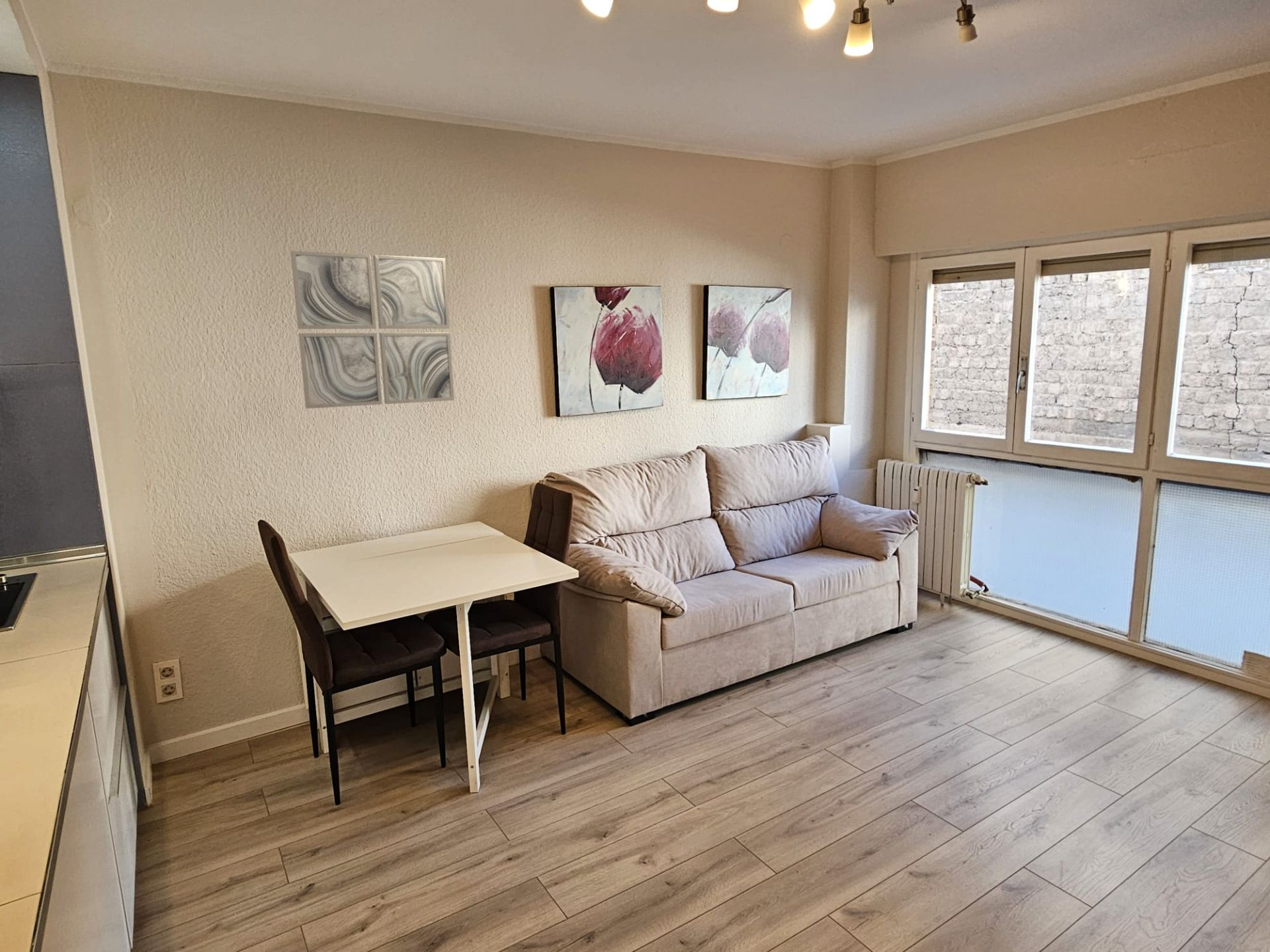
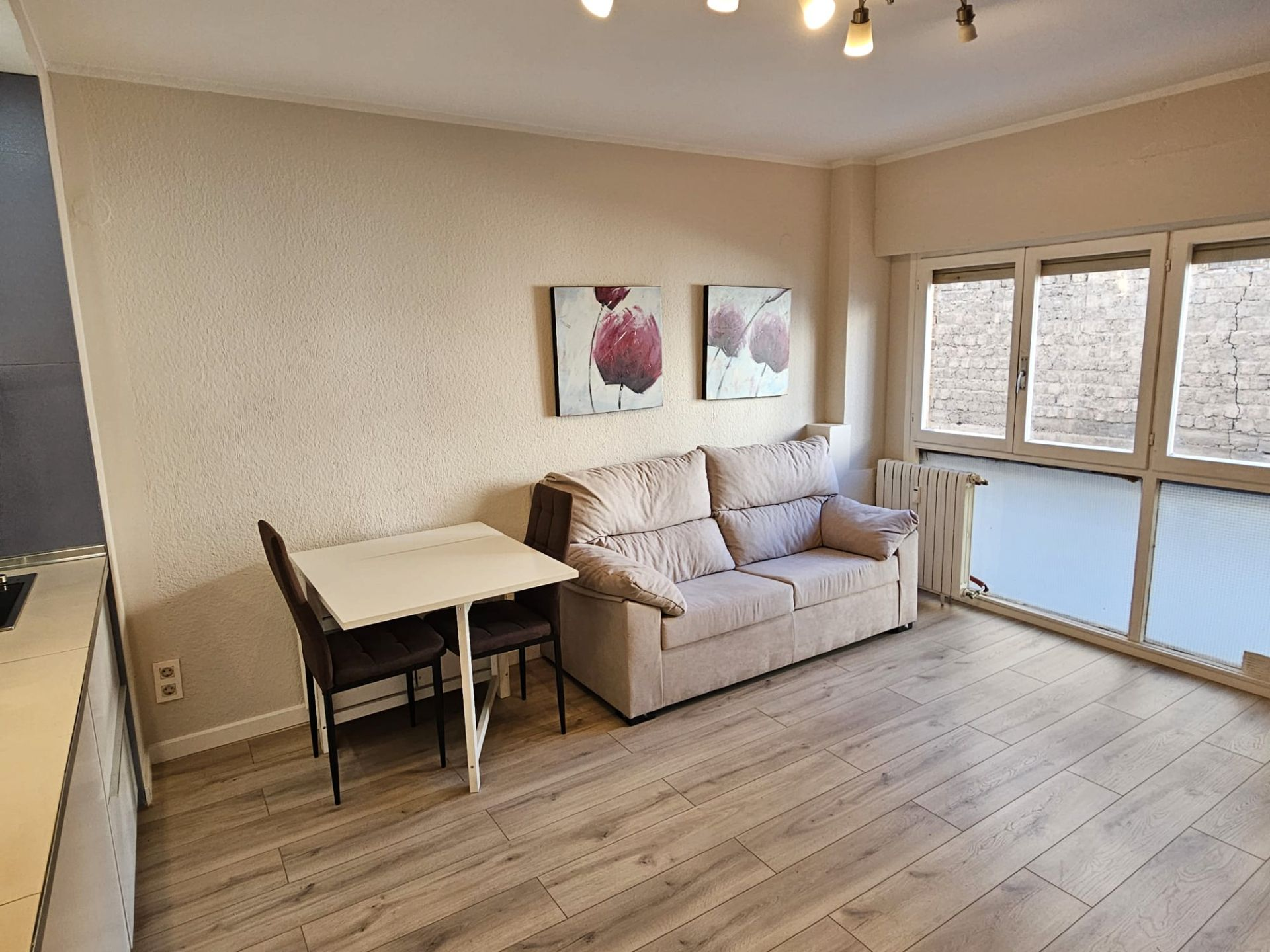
- wall art [290,250,455,409]
